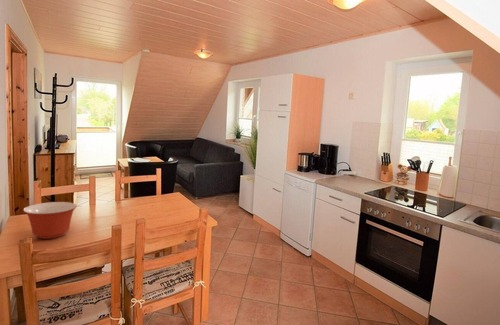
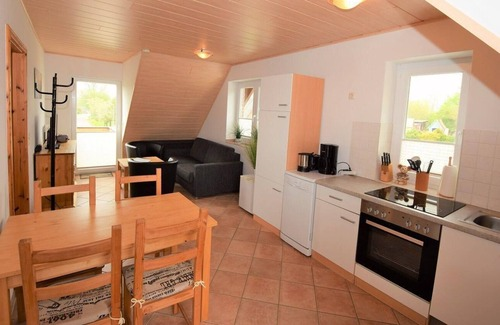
- mixing bowl [22,201,78,240]
